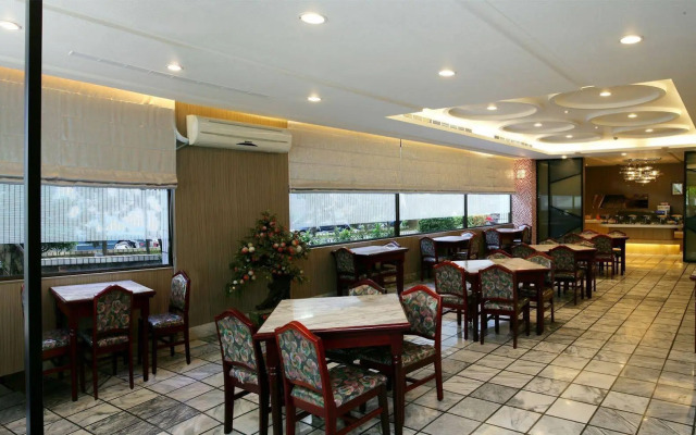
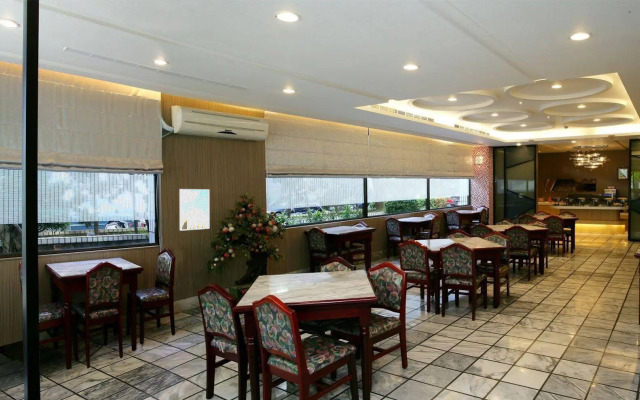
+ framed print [179,188,210,231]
